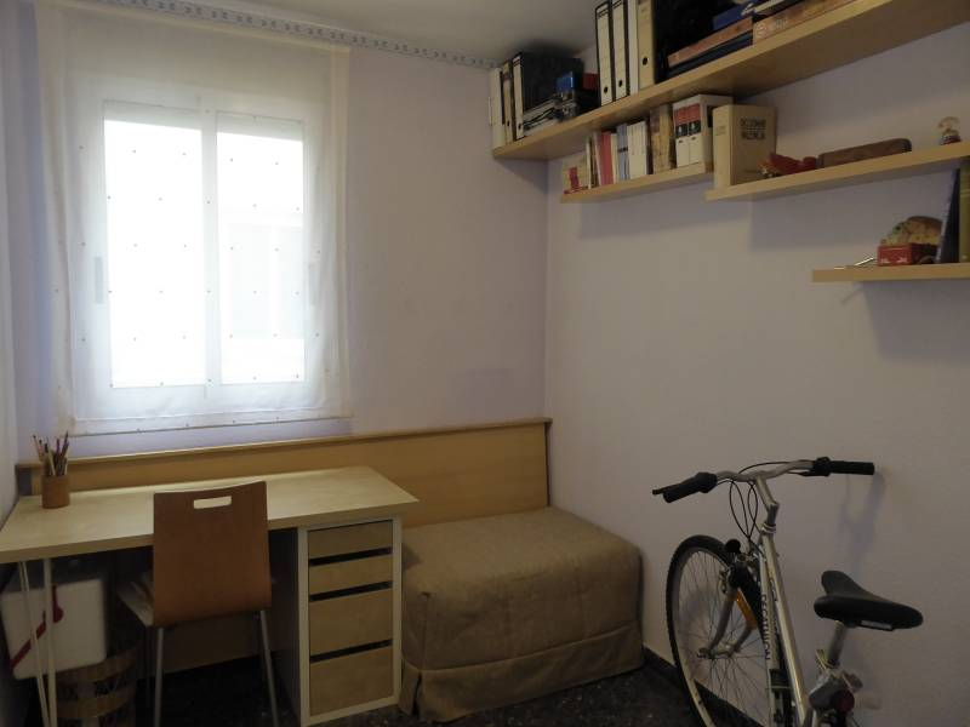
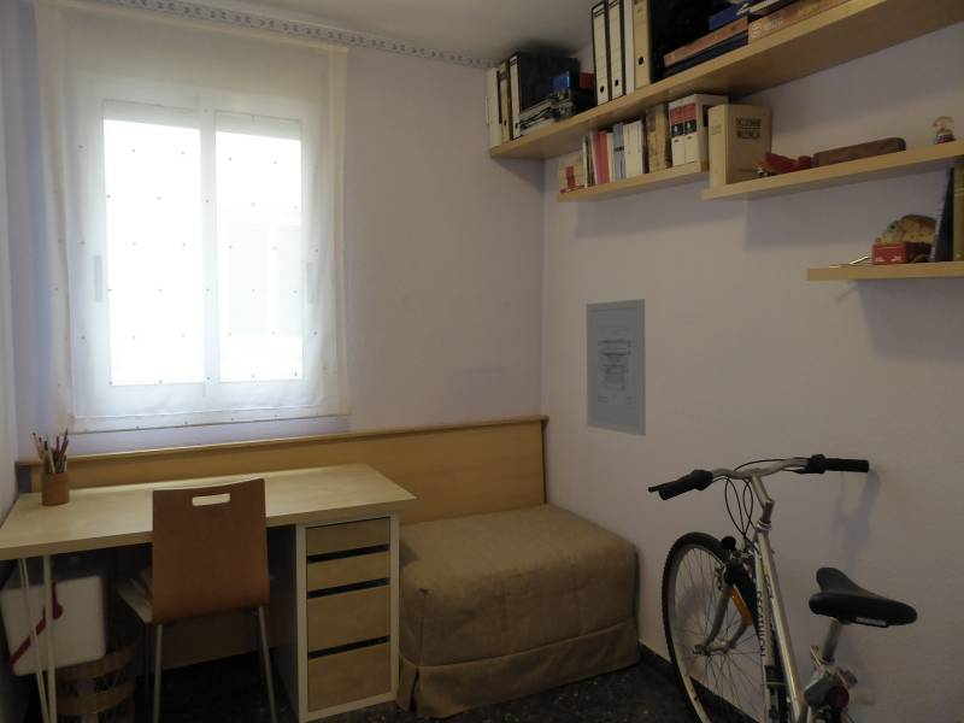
+ wall art [586,298,647,437]
